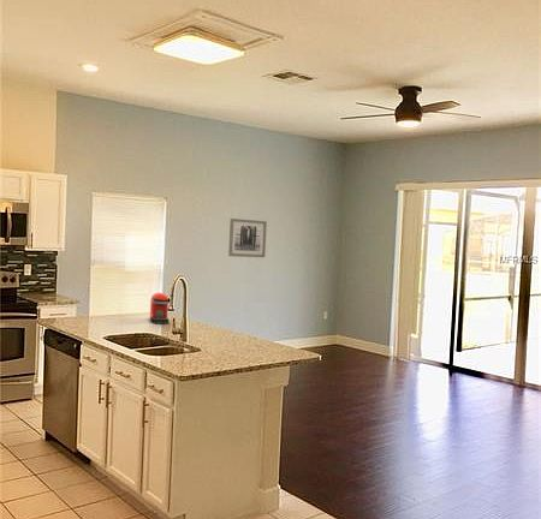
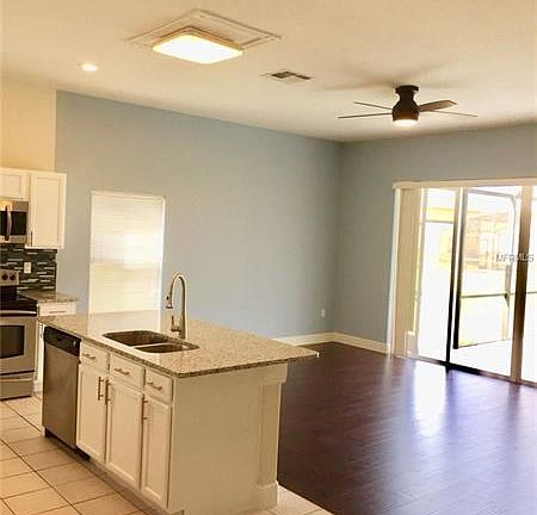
- coffee maker [149,292,171,324]
- wall art [227,217,268,258]
